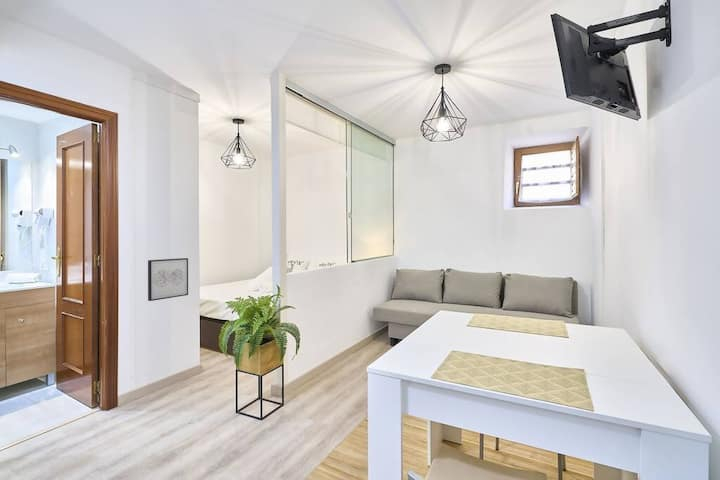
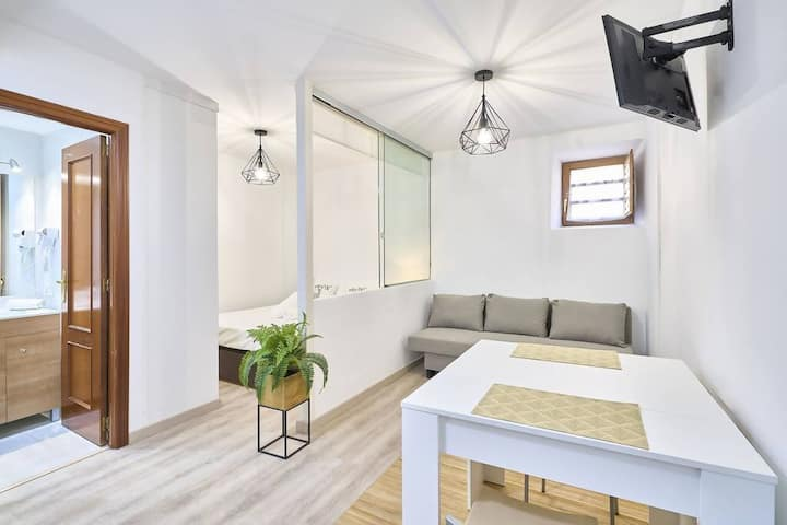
- wall art [147,257,189,302]
